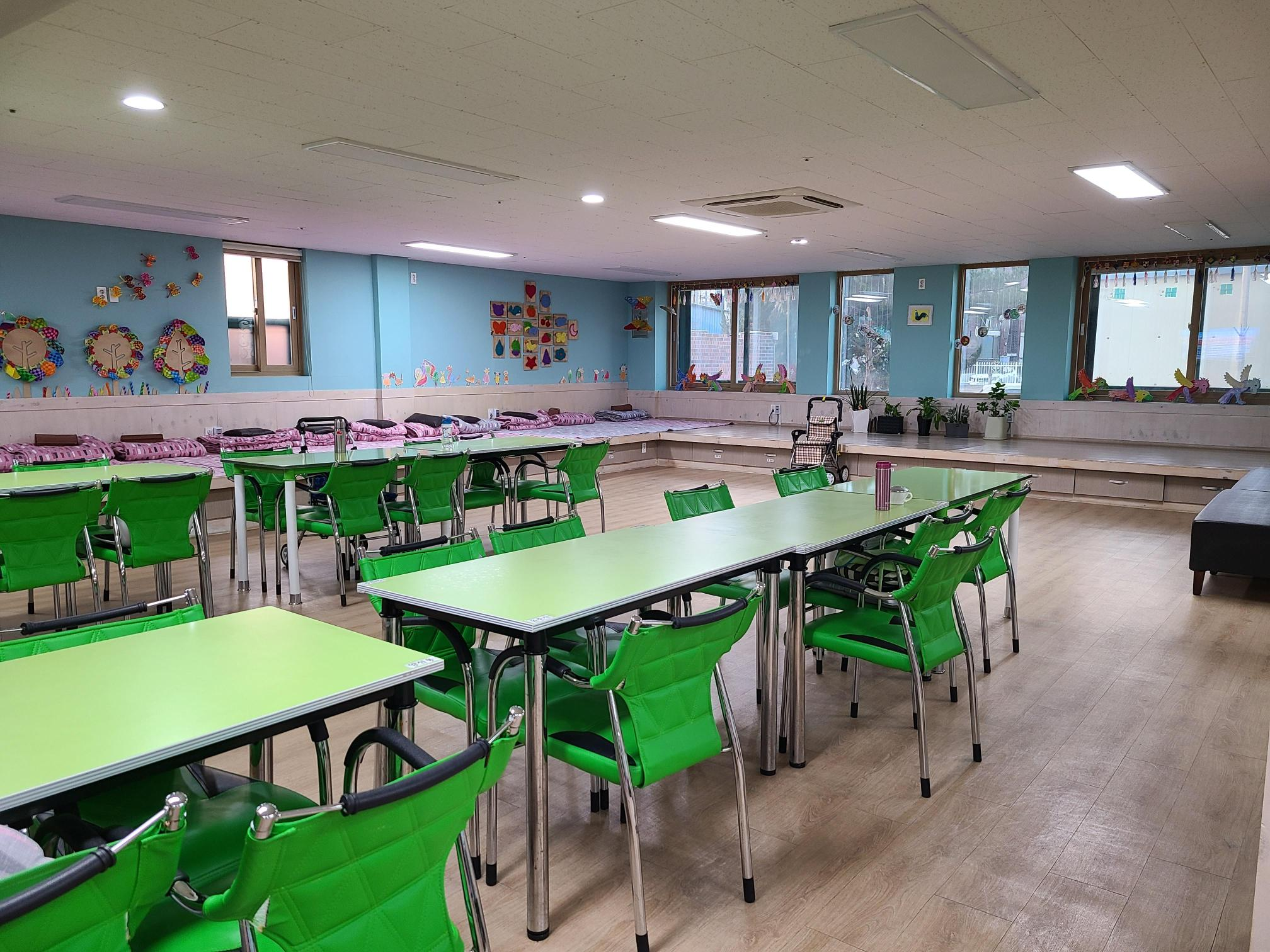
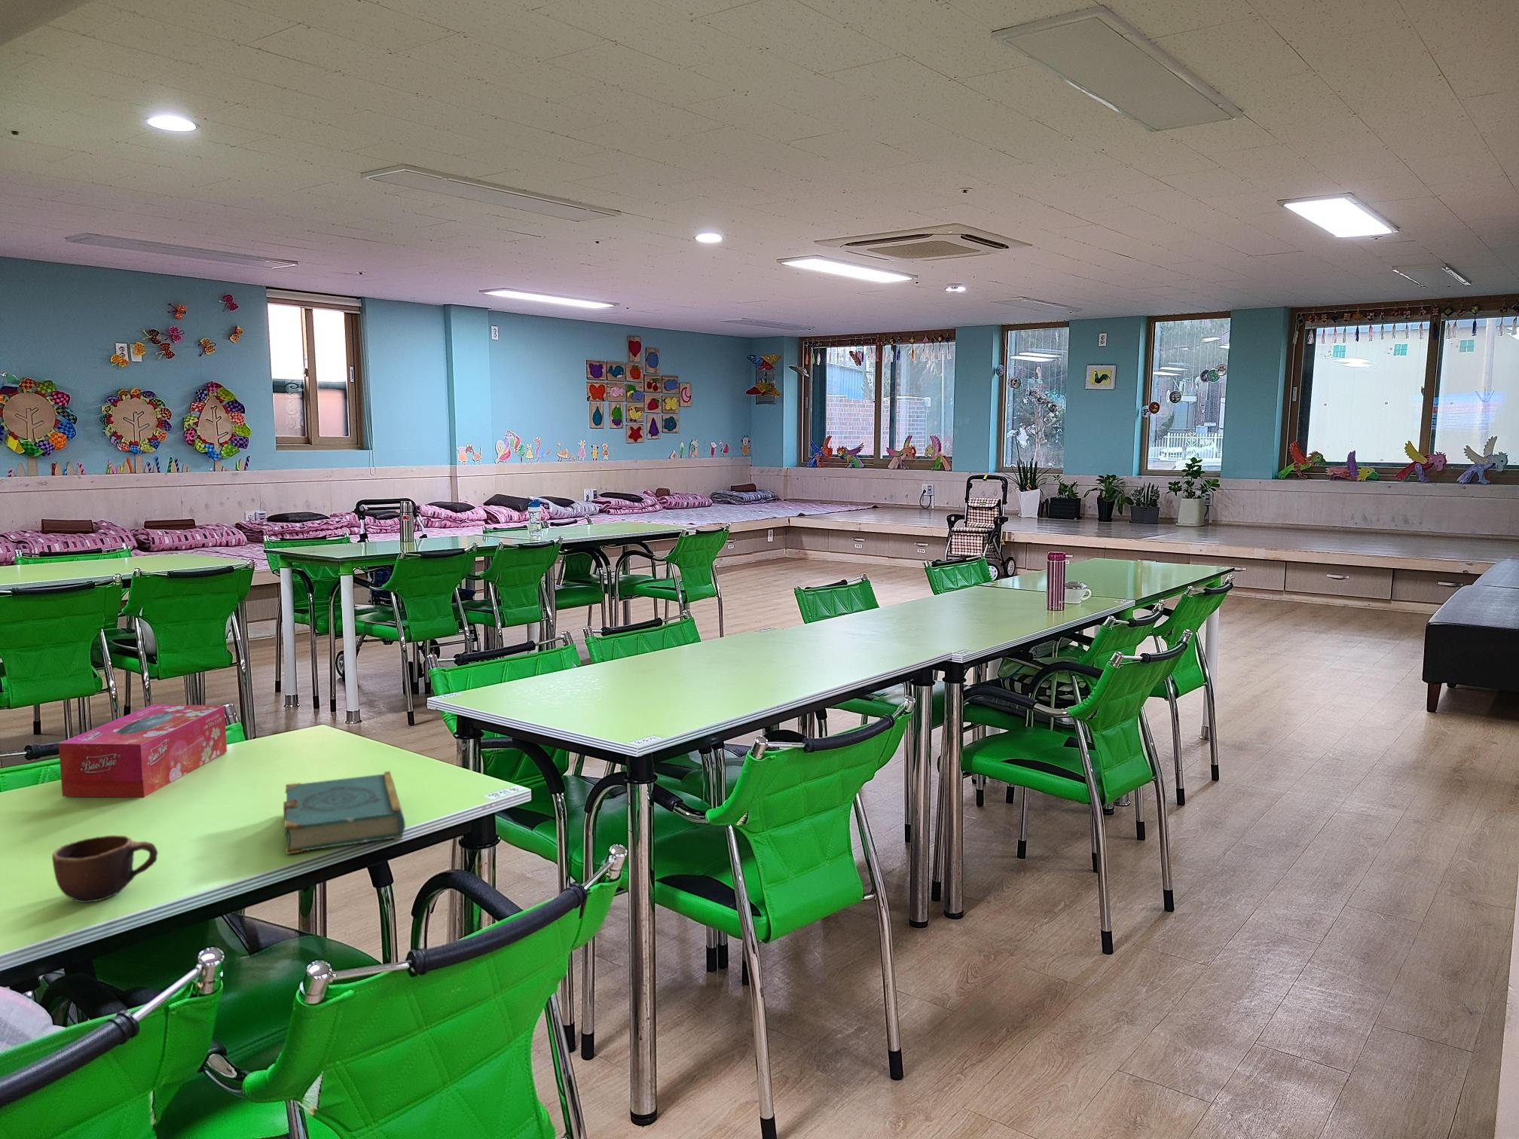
+ book [282,770,407,855]
+ mug [51,835,159,903]
+ tissue box [59,704,227,798]
